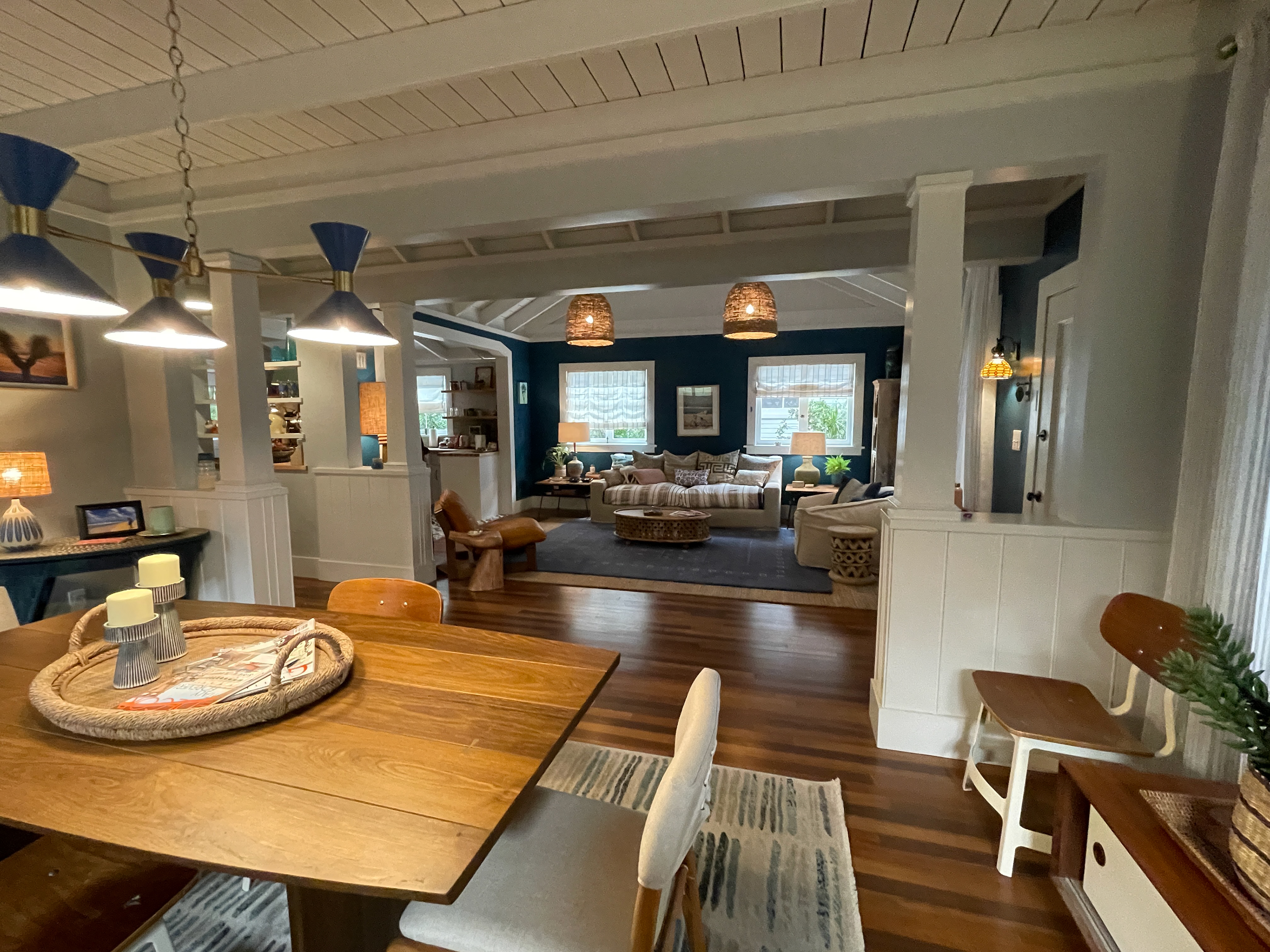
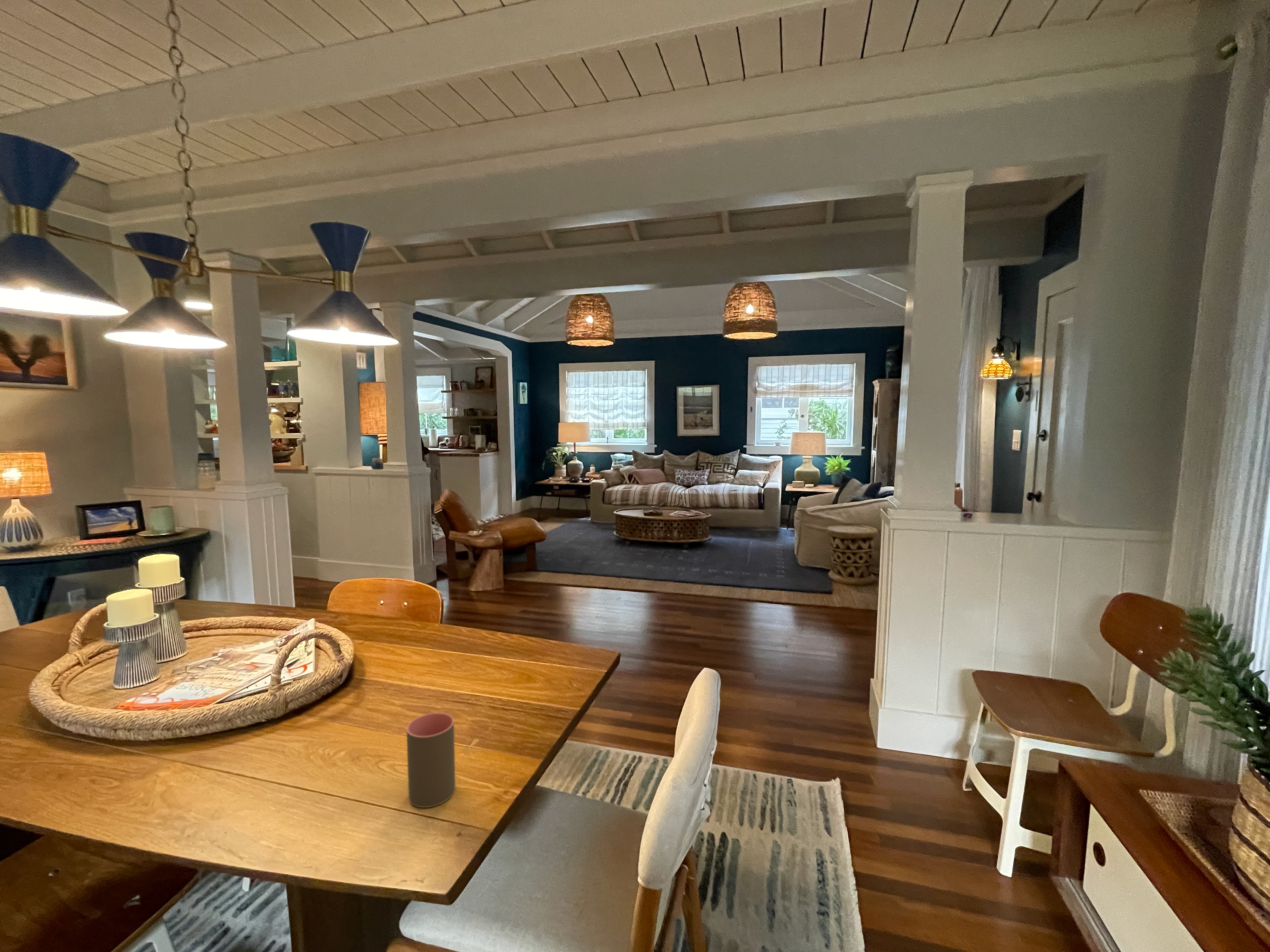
+ cup [406,712,456,808]
